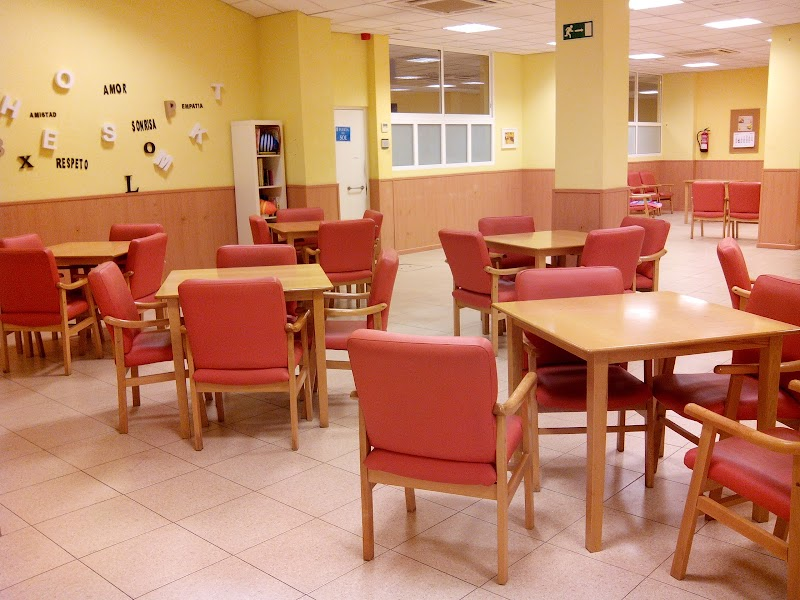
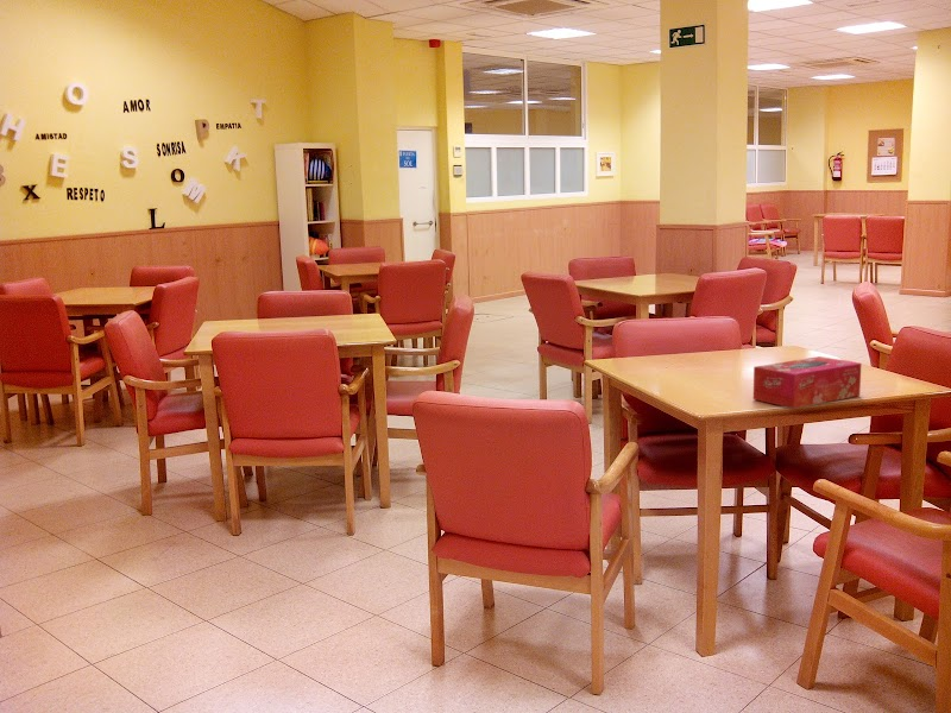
+ tissue box [752,355,862,410]
